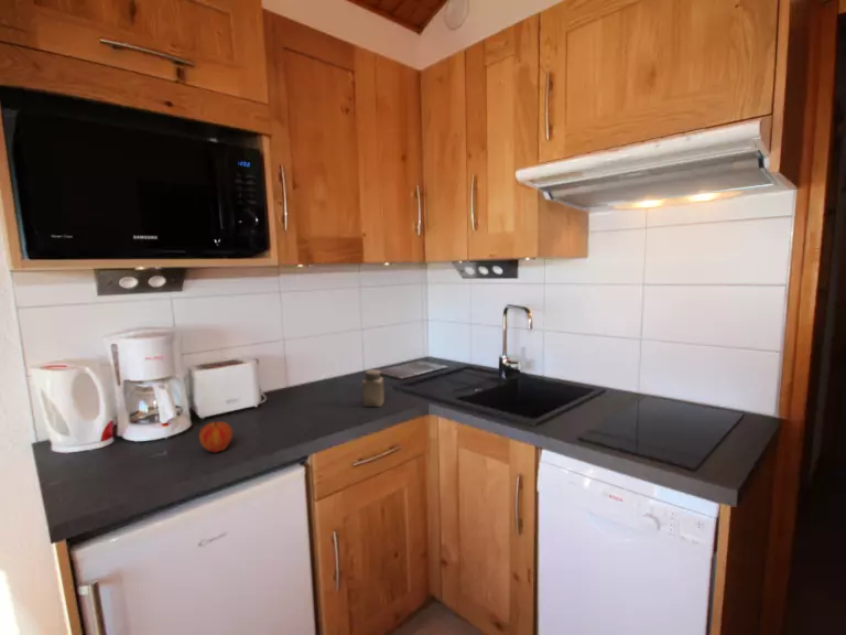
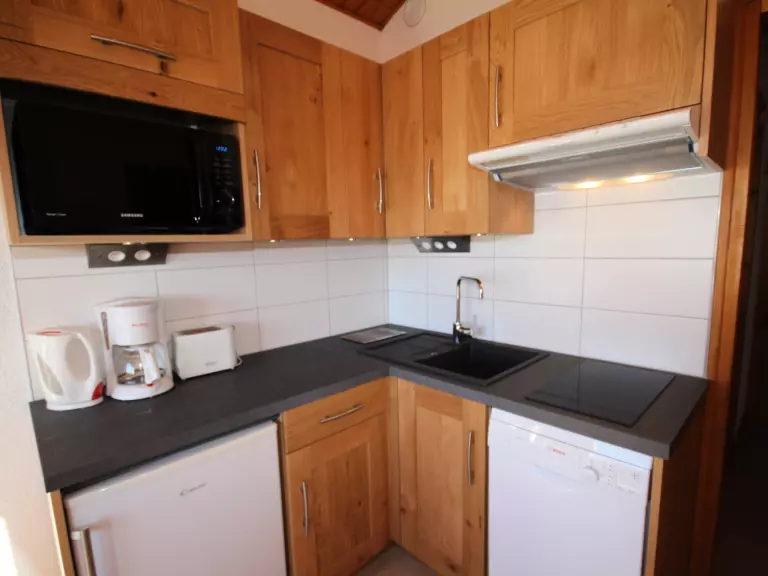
- salt shaker [361,368,386,408]
- apple [198,420,234,453]
